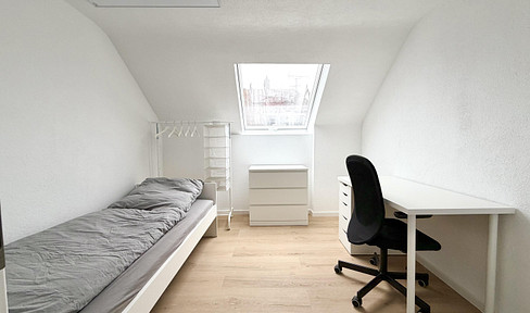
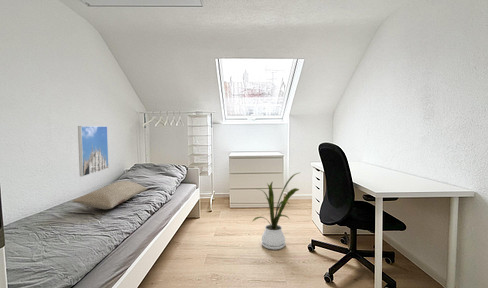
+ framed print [77,125,110,177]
+ house plant [251,172,301,251]
+ pillow [72,180,149,210]
